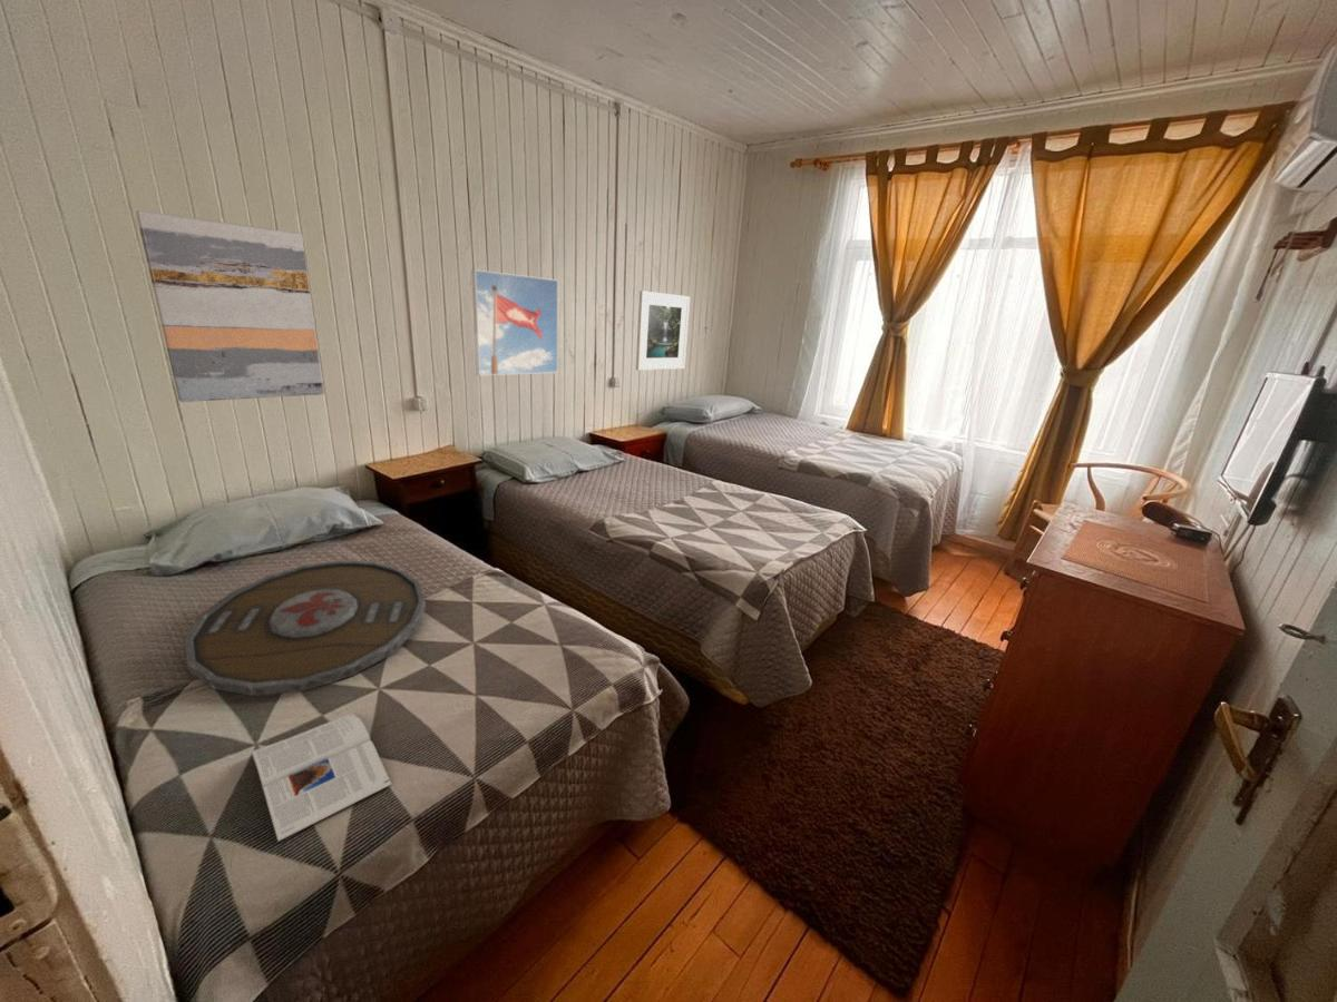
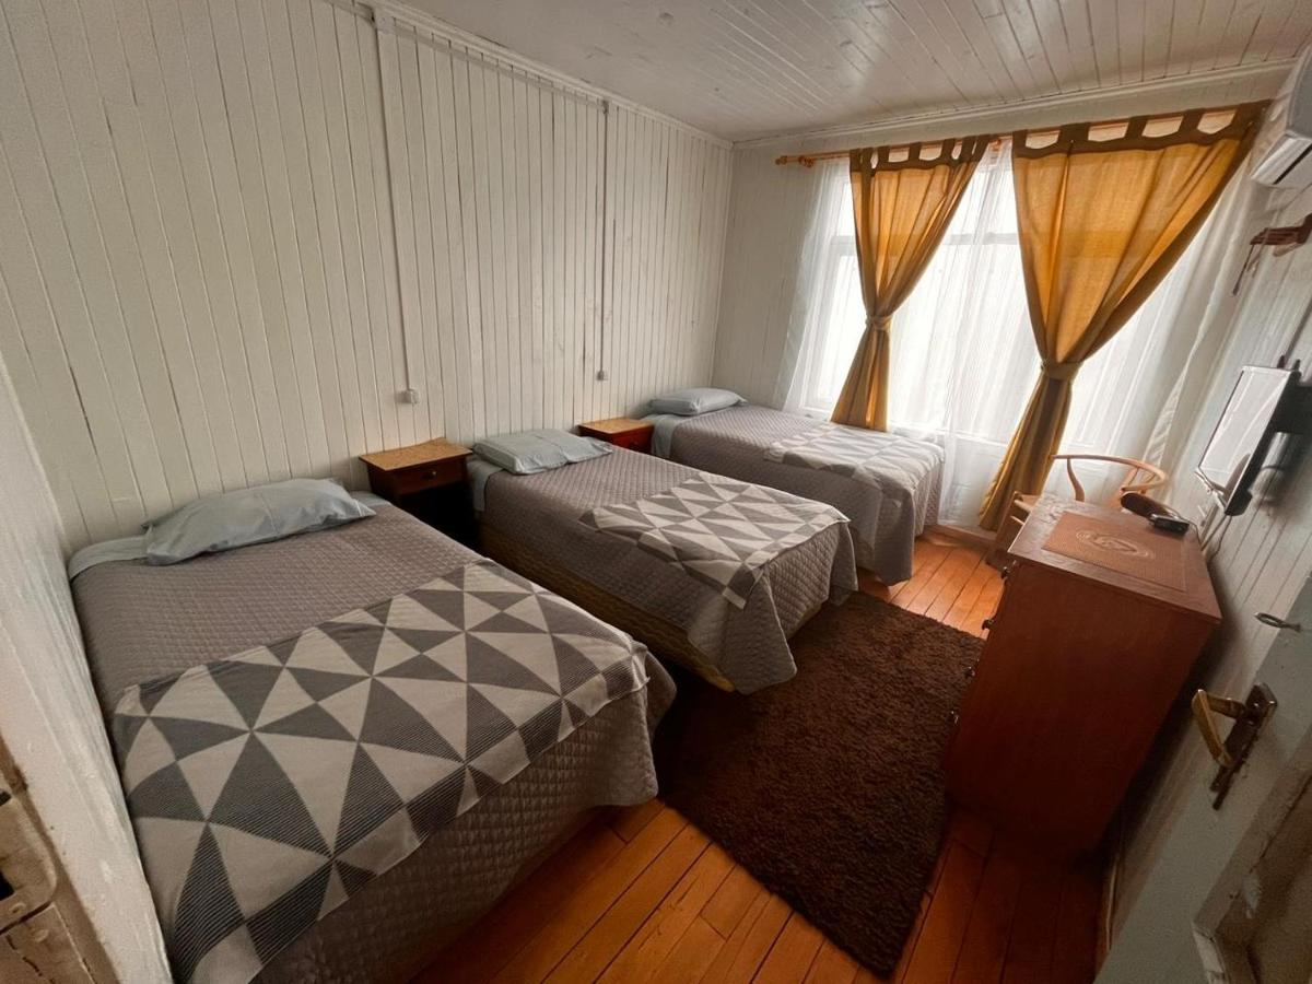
- wall art [135,209,325,403]
- magazine [251,713,393,843]
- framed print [635,289,691,372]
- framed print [470,268,559,376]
- serving tray [184,559,427,697]
